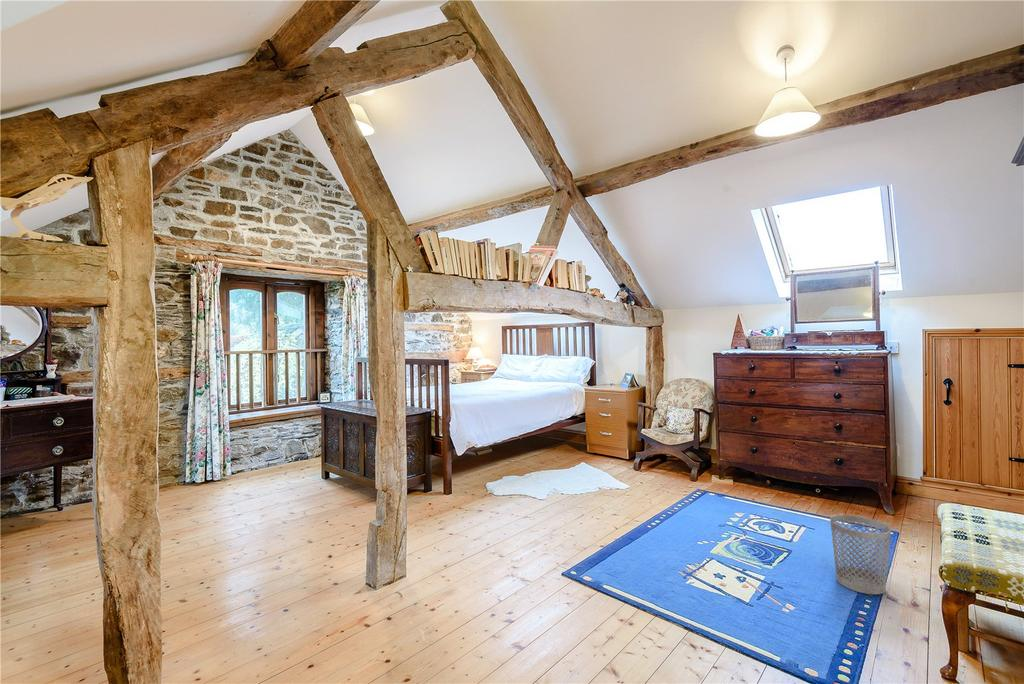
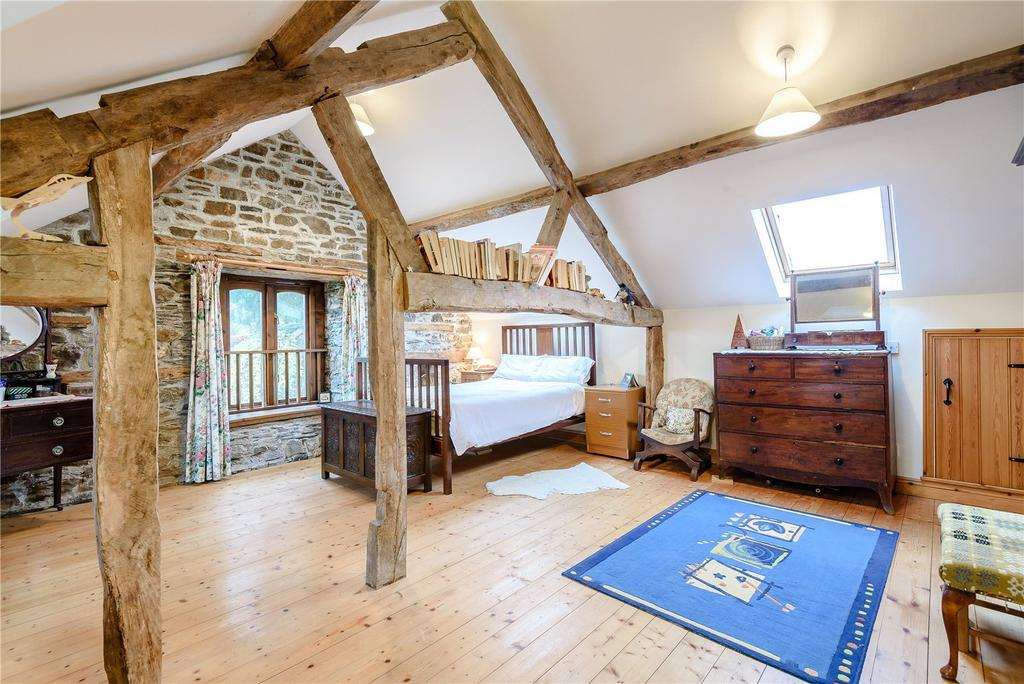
- wastebasket [829,514,892,595]
